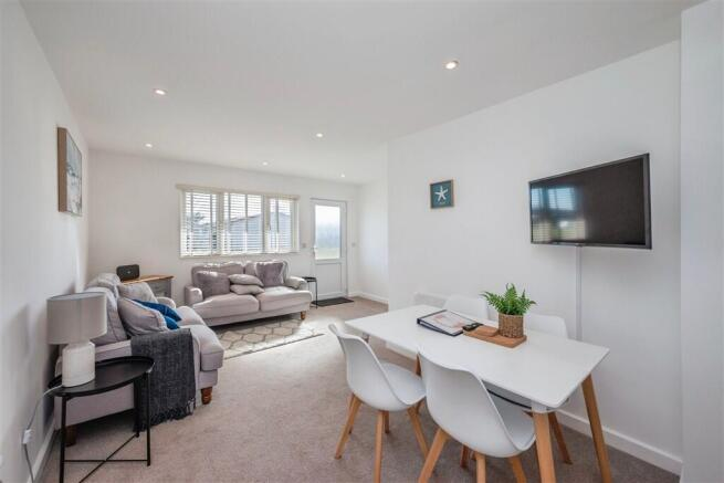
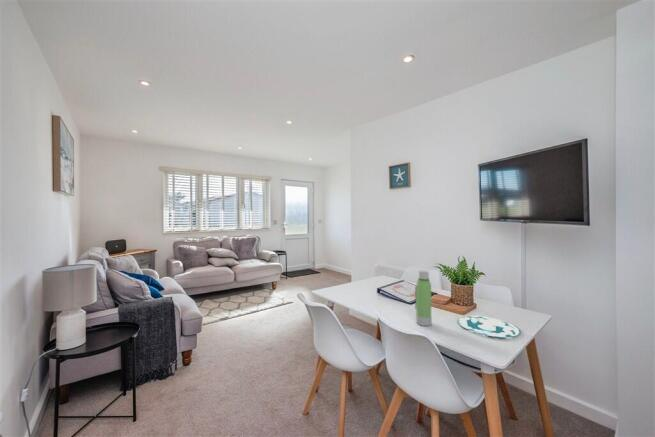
+ plate [457,315,521,338]
+ water bottle [414,269,433,327]
